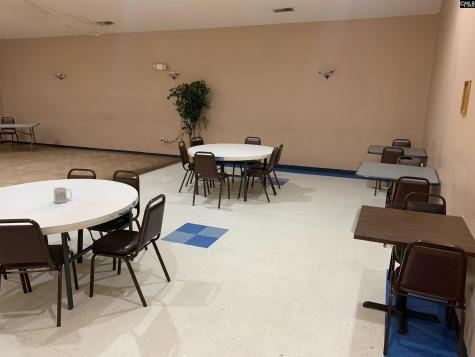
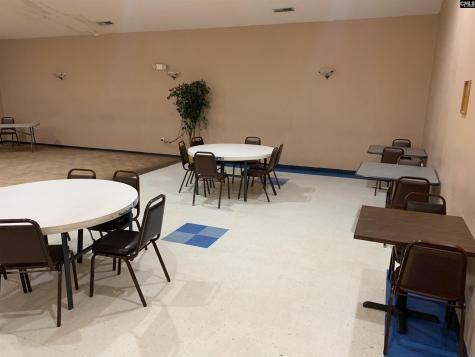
- mug [53,186,73,204]
